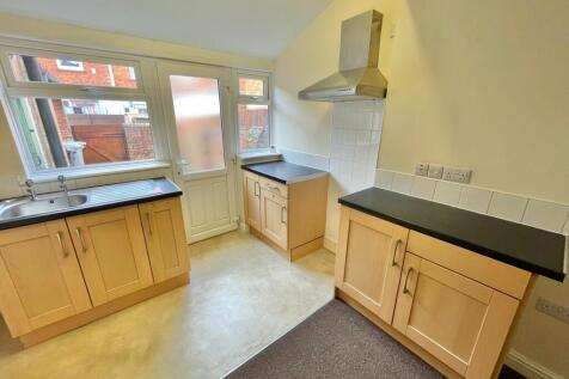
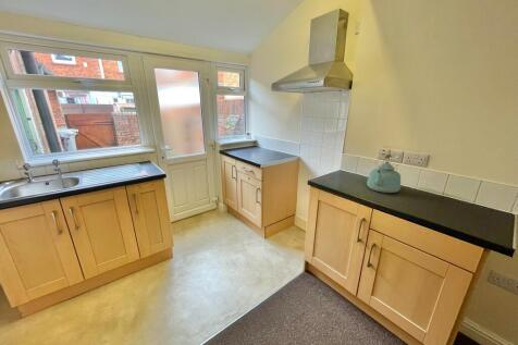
+ kettle [366,153,402,194]
